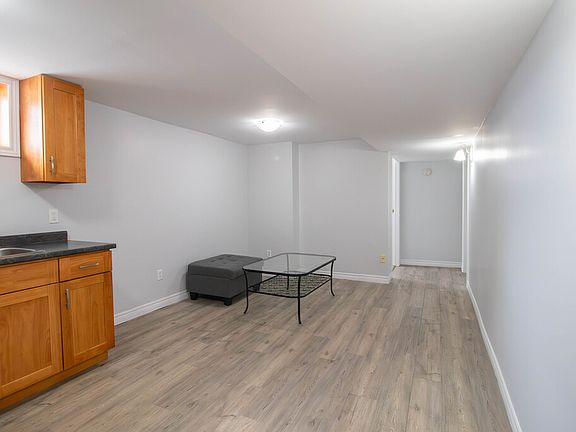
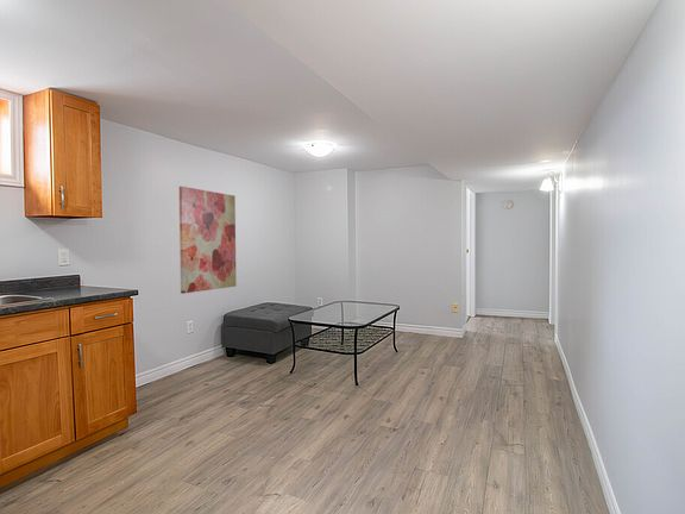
+ wall art [178,186,238,295]
